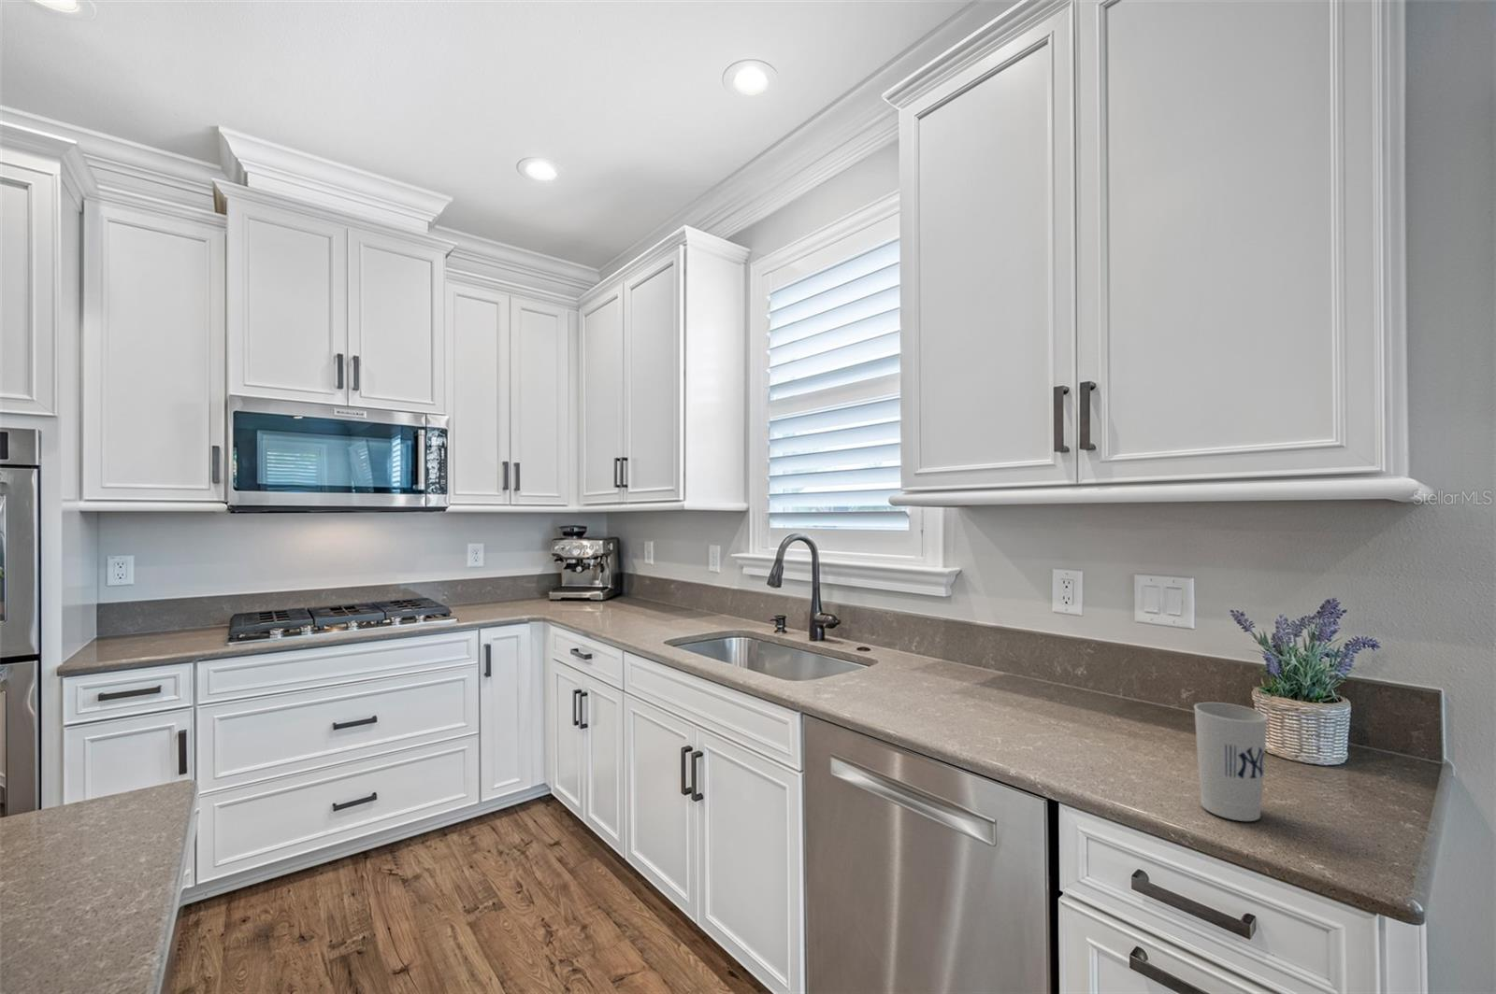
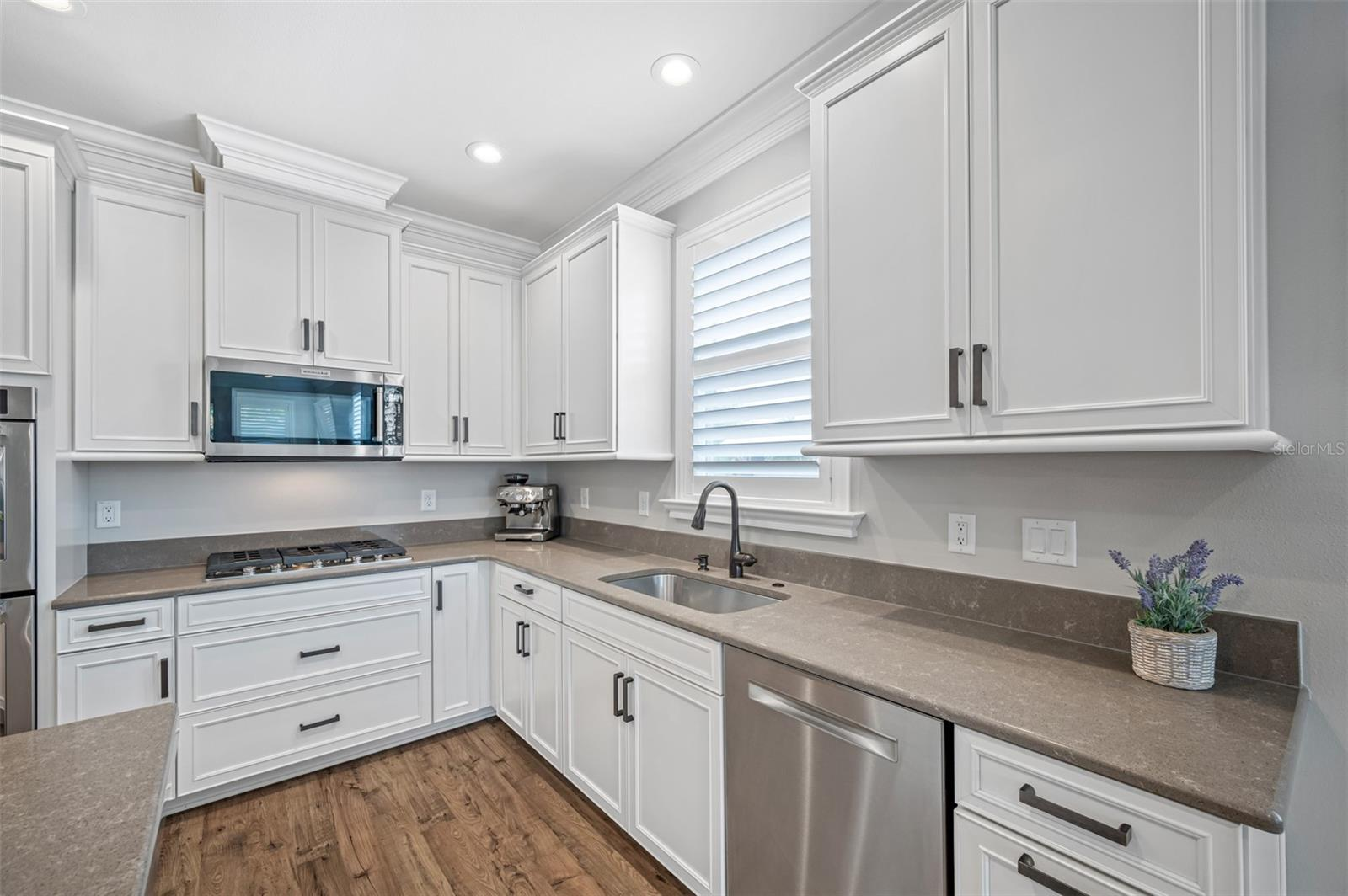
- cup [1193,701,1268,822]
